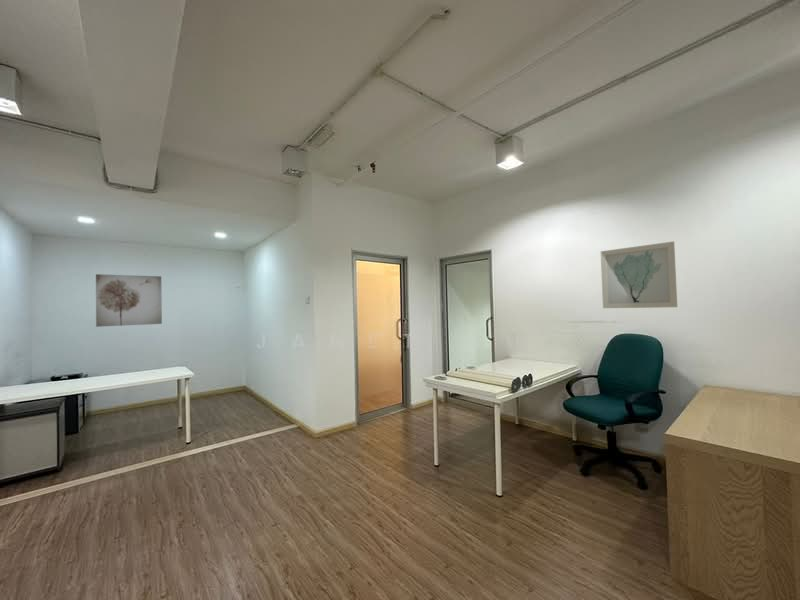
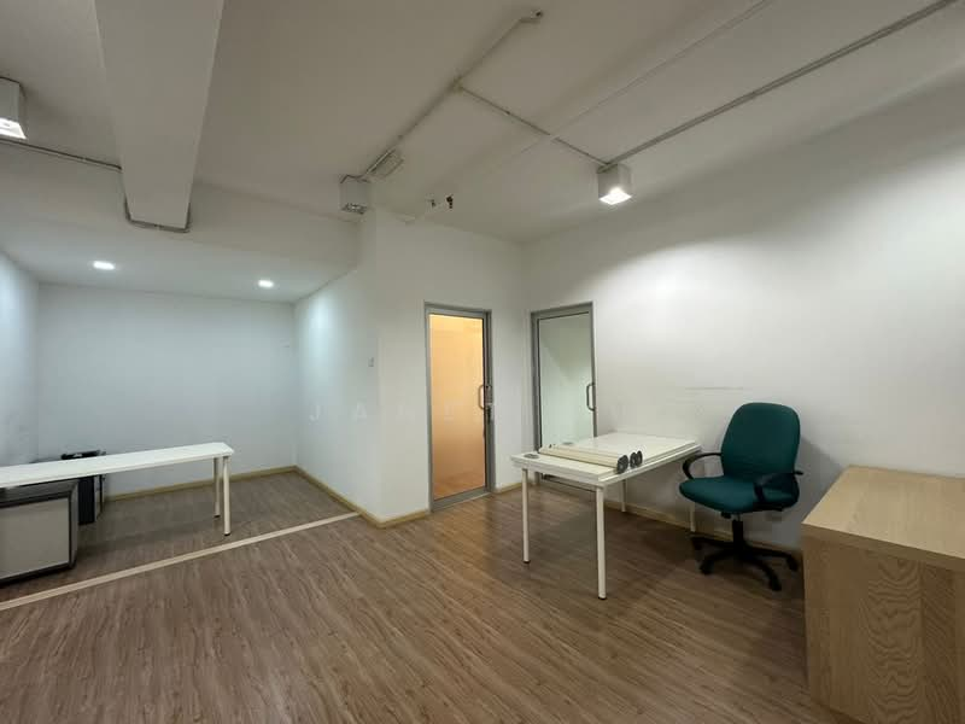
- wall art [600,240,678,309]
- wall art [95,273,163,328]
